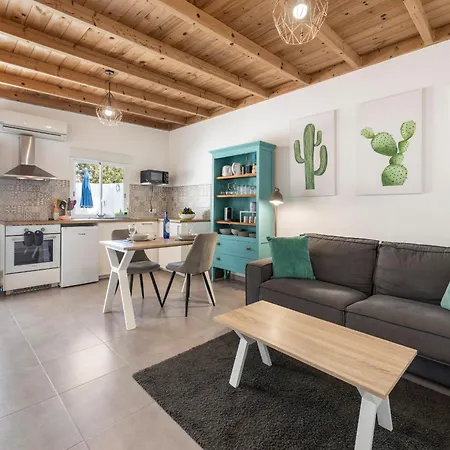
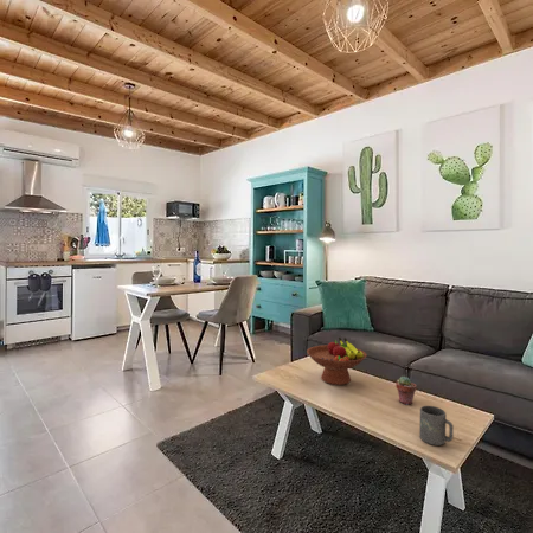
+ potted succulent [394,375,417,405]
+ fruit bowl [306,336,367,386]
+ mug [418,405,455,447]
